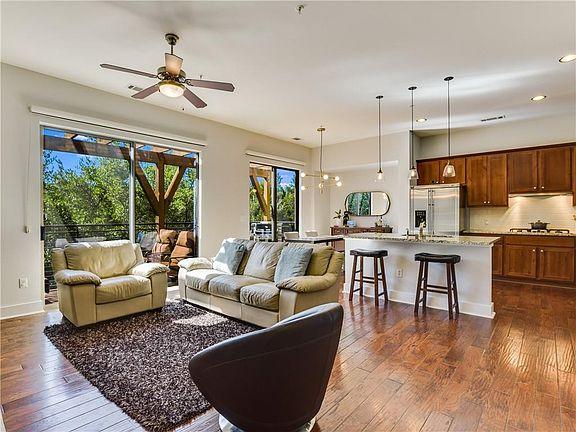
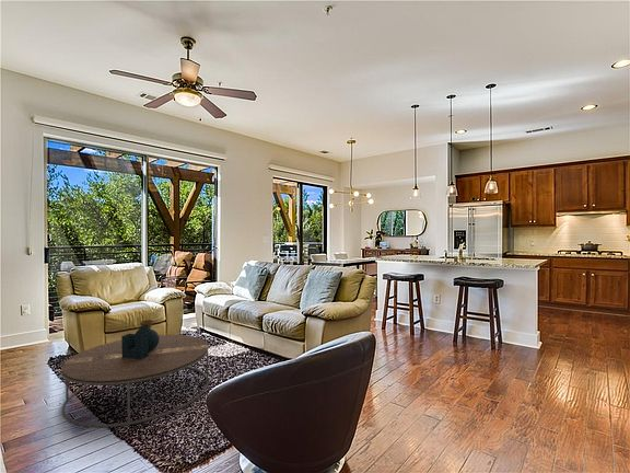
+ coffee table [60,319,209,428]
